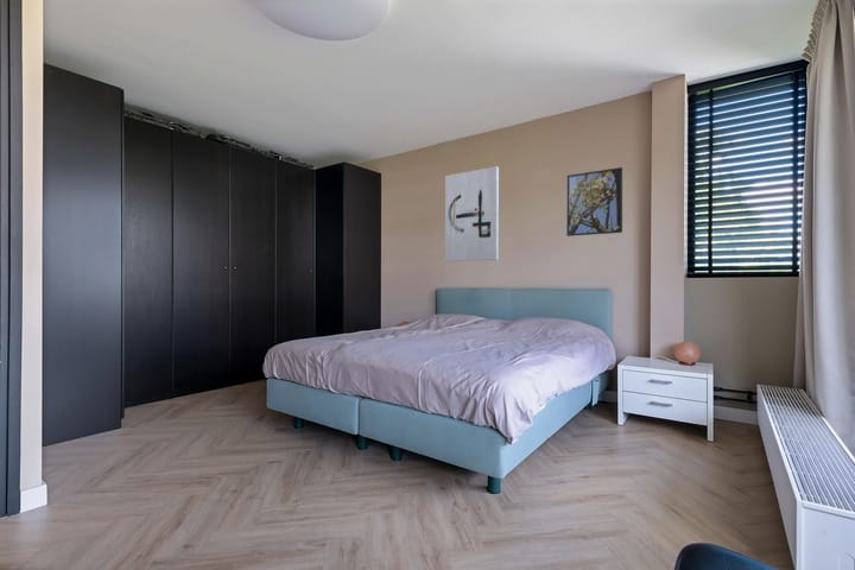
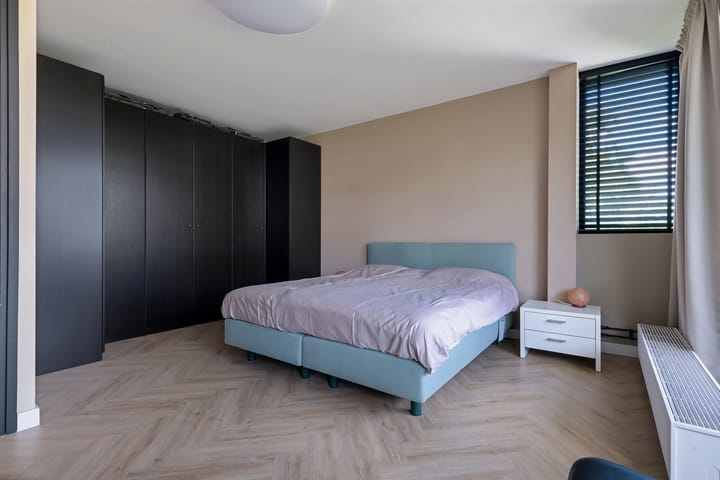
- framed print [565,166,623,238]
- wall art [444,165,500,262]
